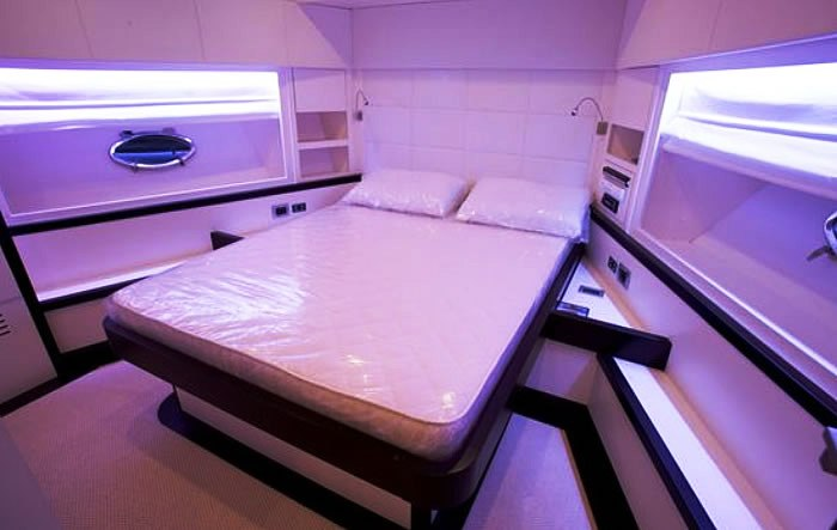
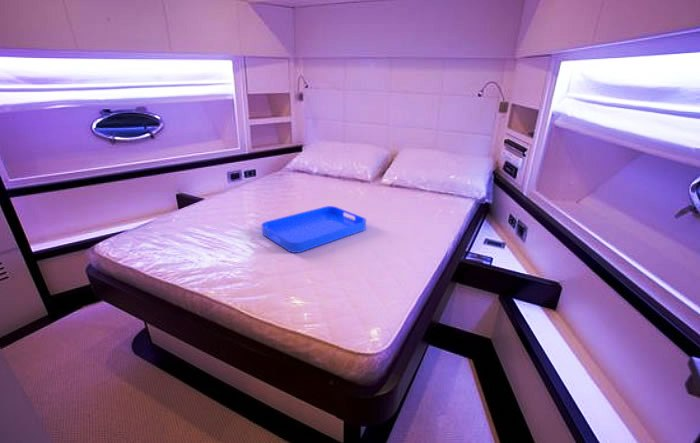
+ serving tray [261,205,367,254]
